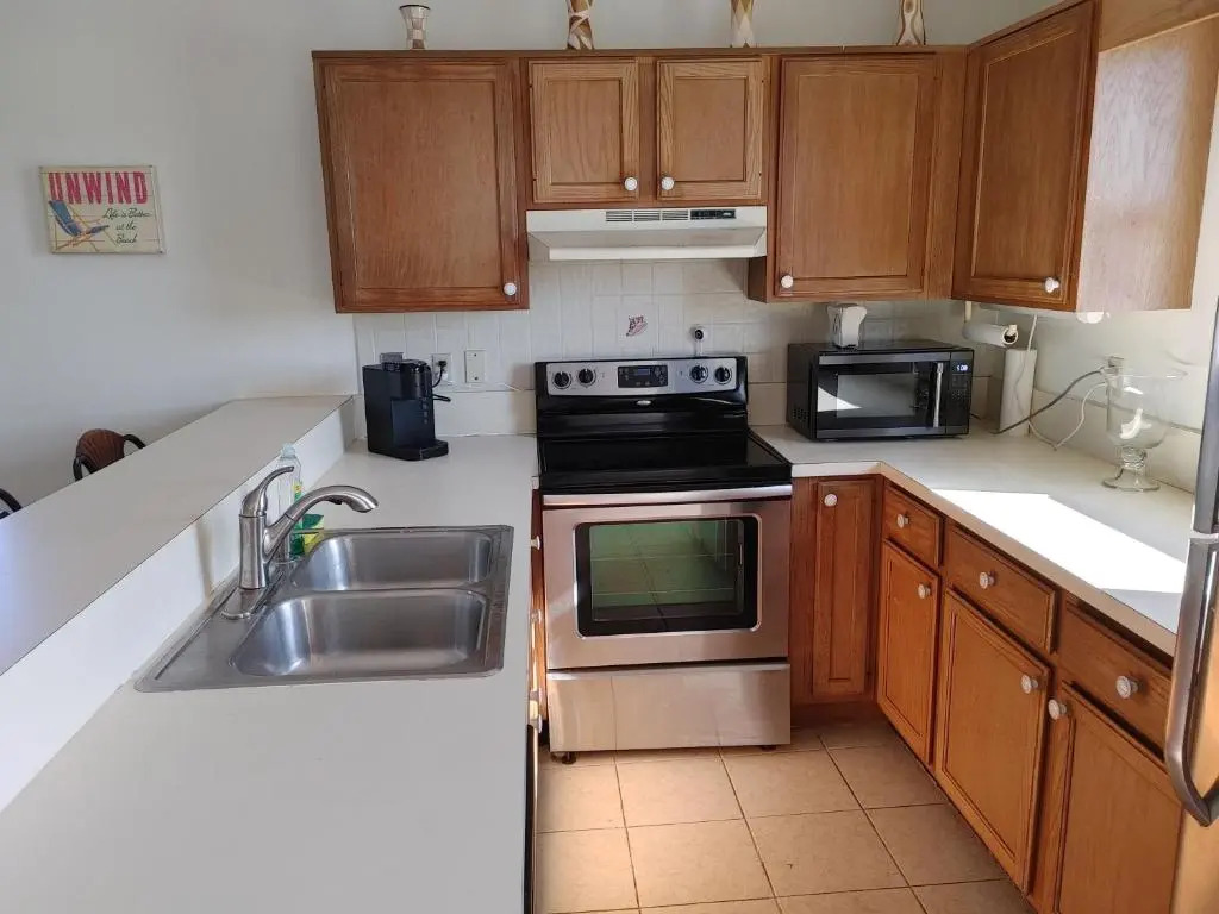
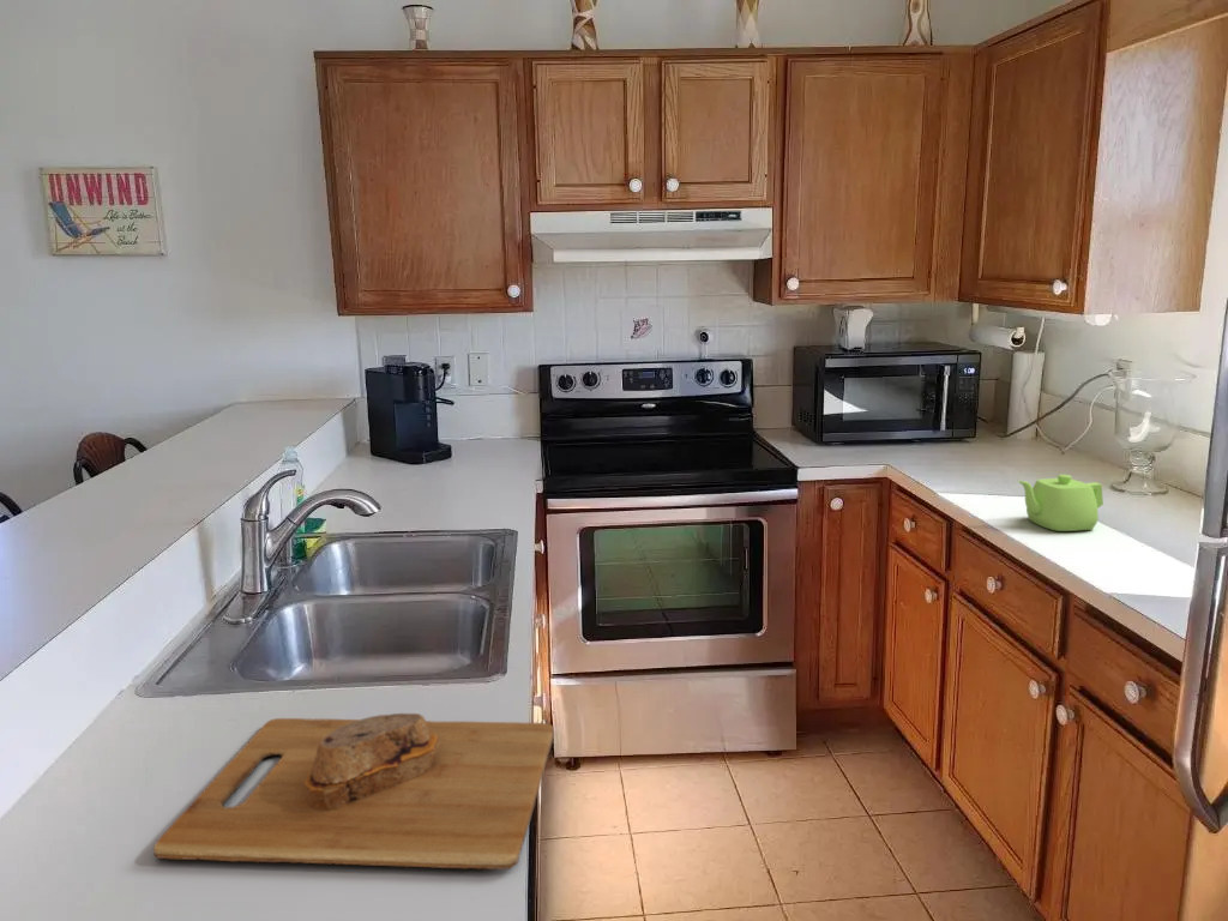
+ cutting board [152,712,555,871]
+ teapot [1017,474,1104,532]
